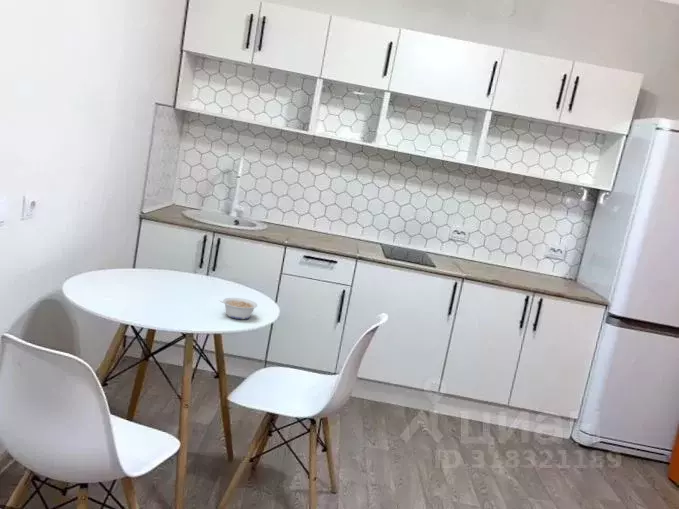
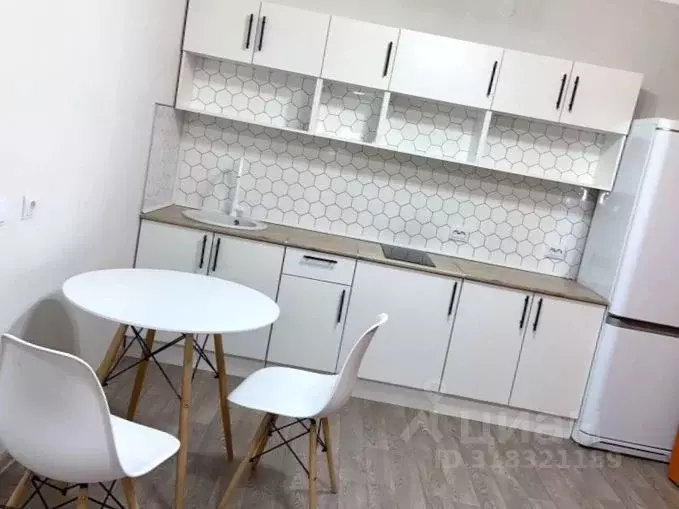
- legume [219,297,258,320]
